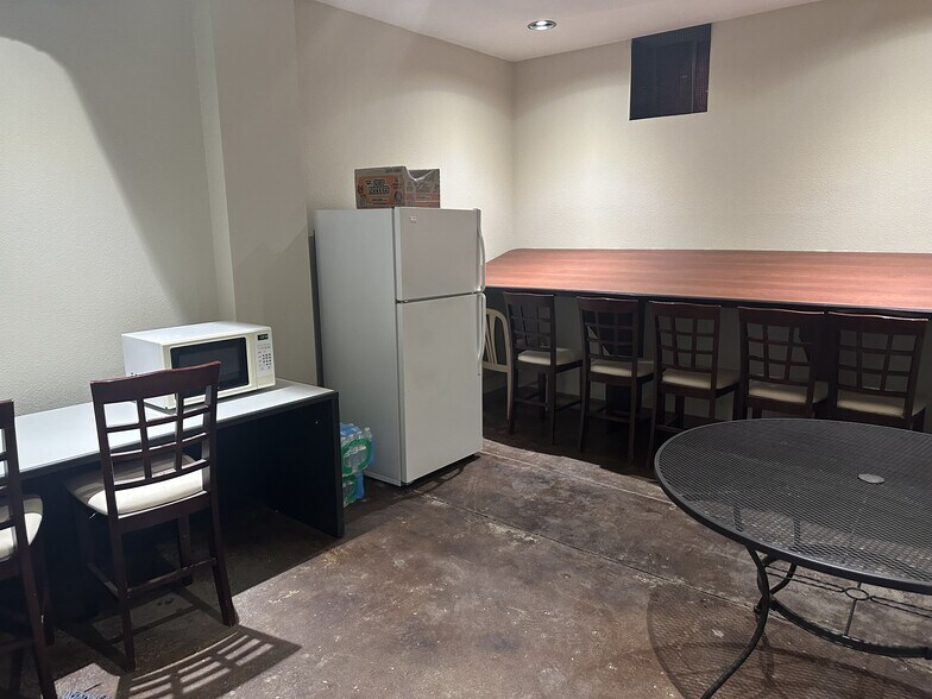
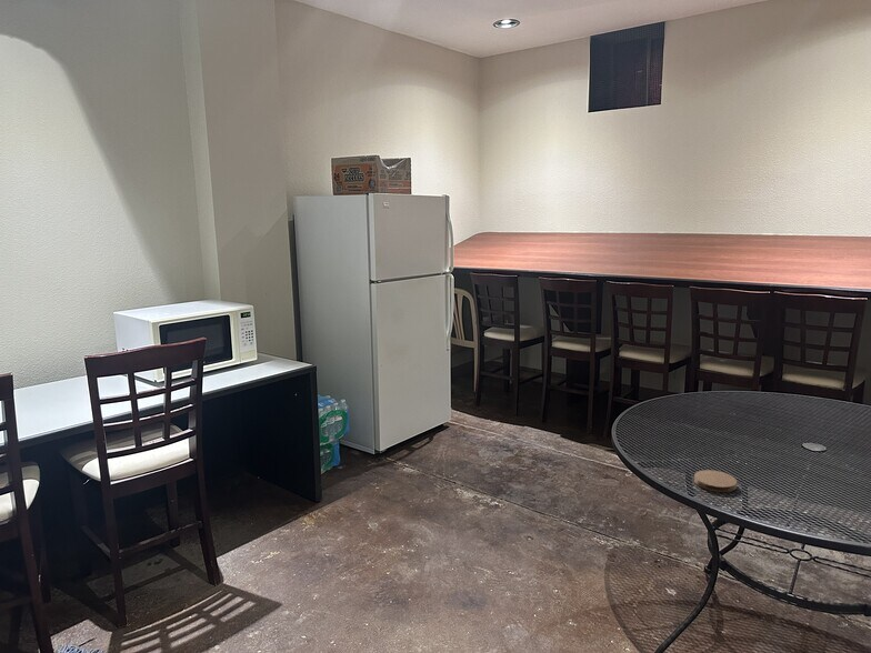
+ coaster [693,469,738,493]
